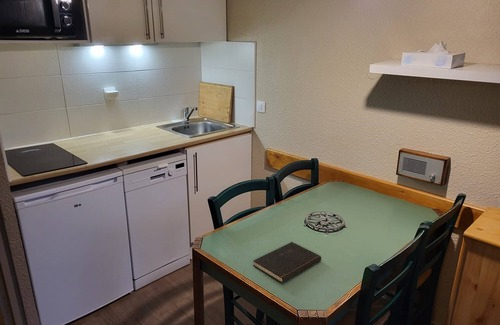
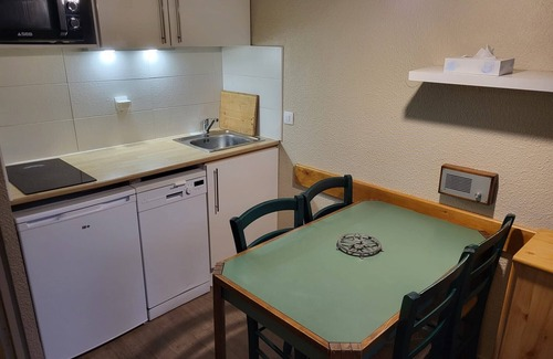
- hardcover book [252,241,322,284]
